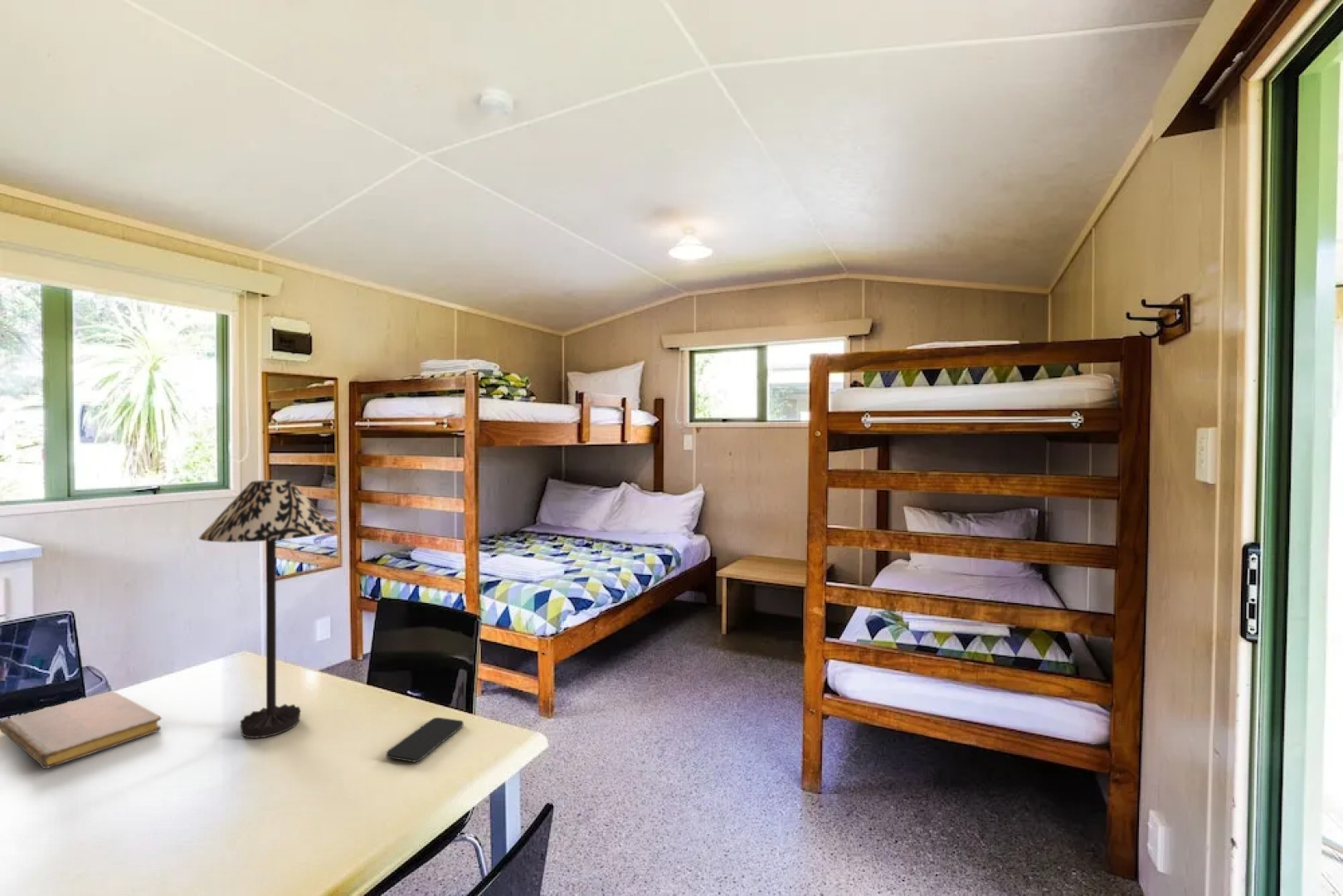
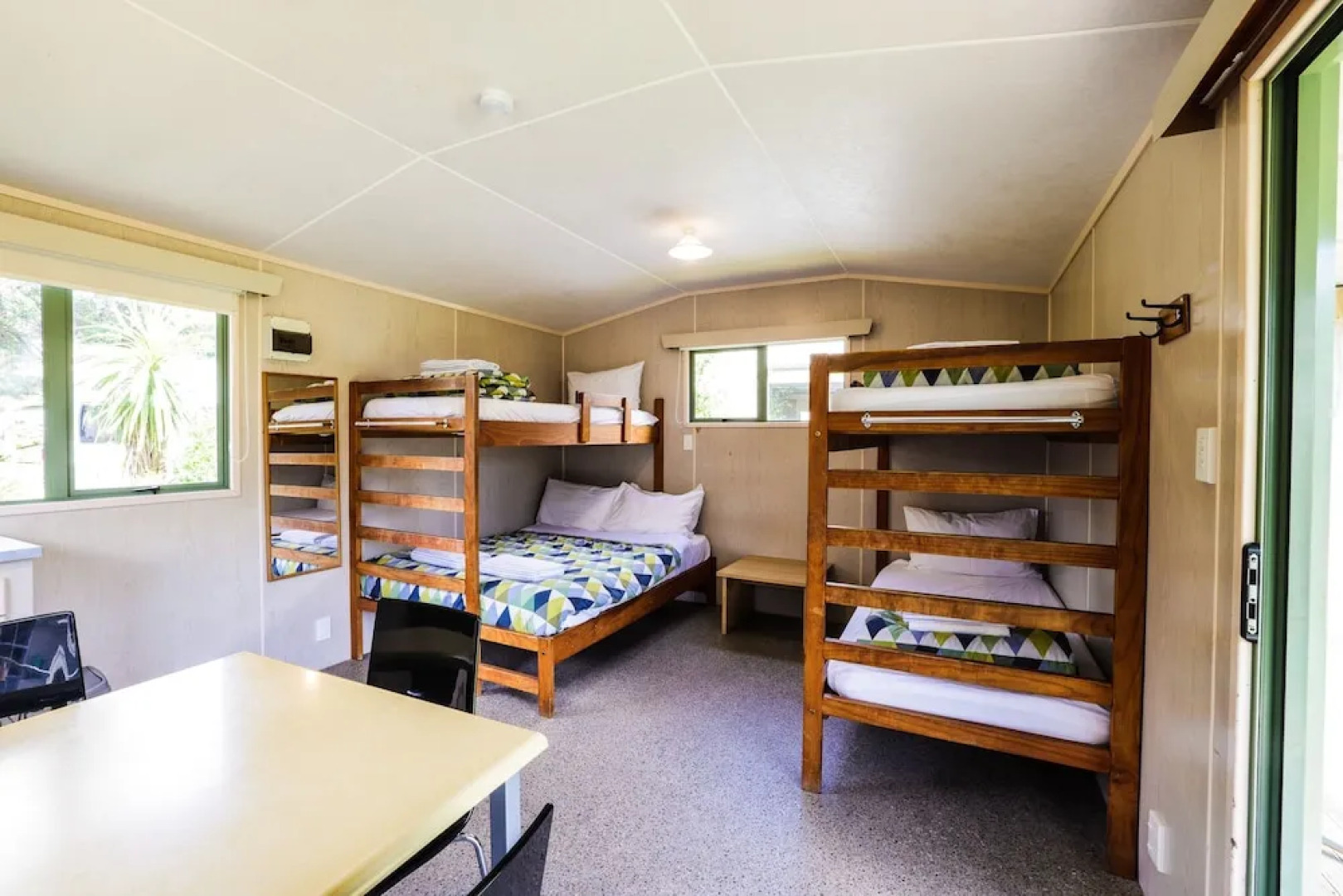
- notebook [0,690,163,769]
- smartphone [386,717,464,762]
- table lamp [197,479,337,738]
